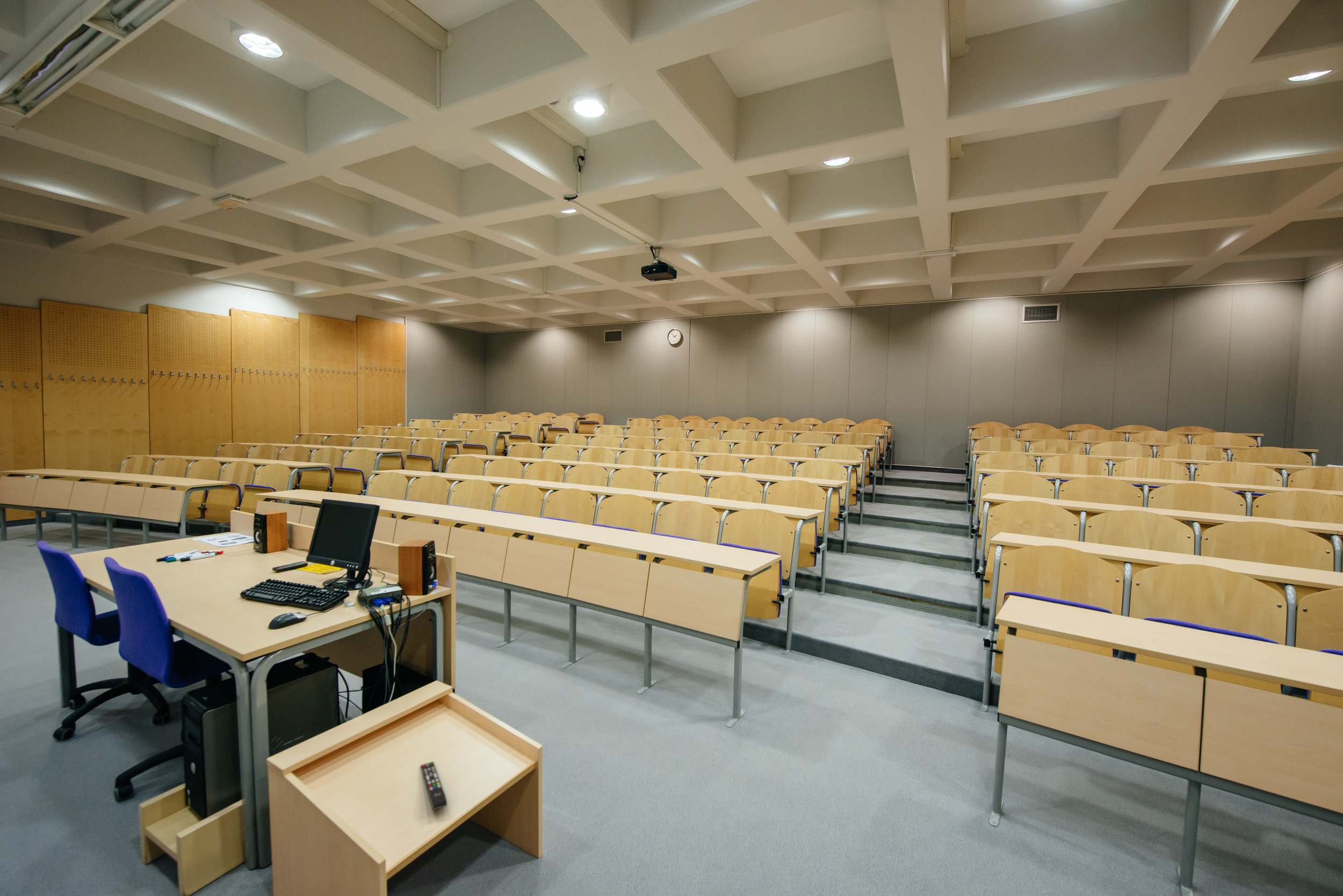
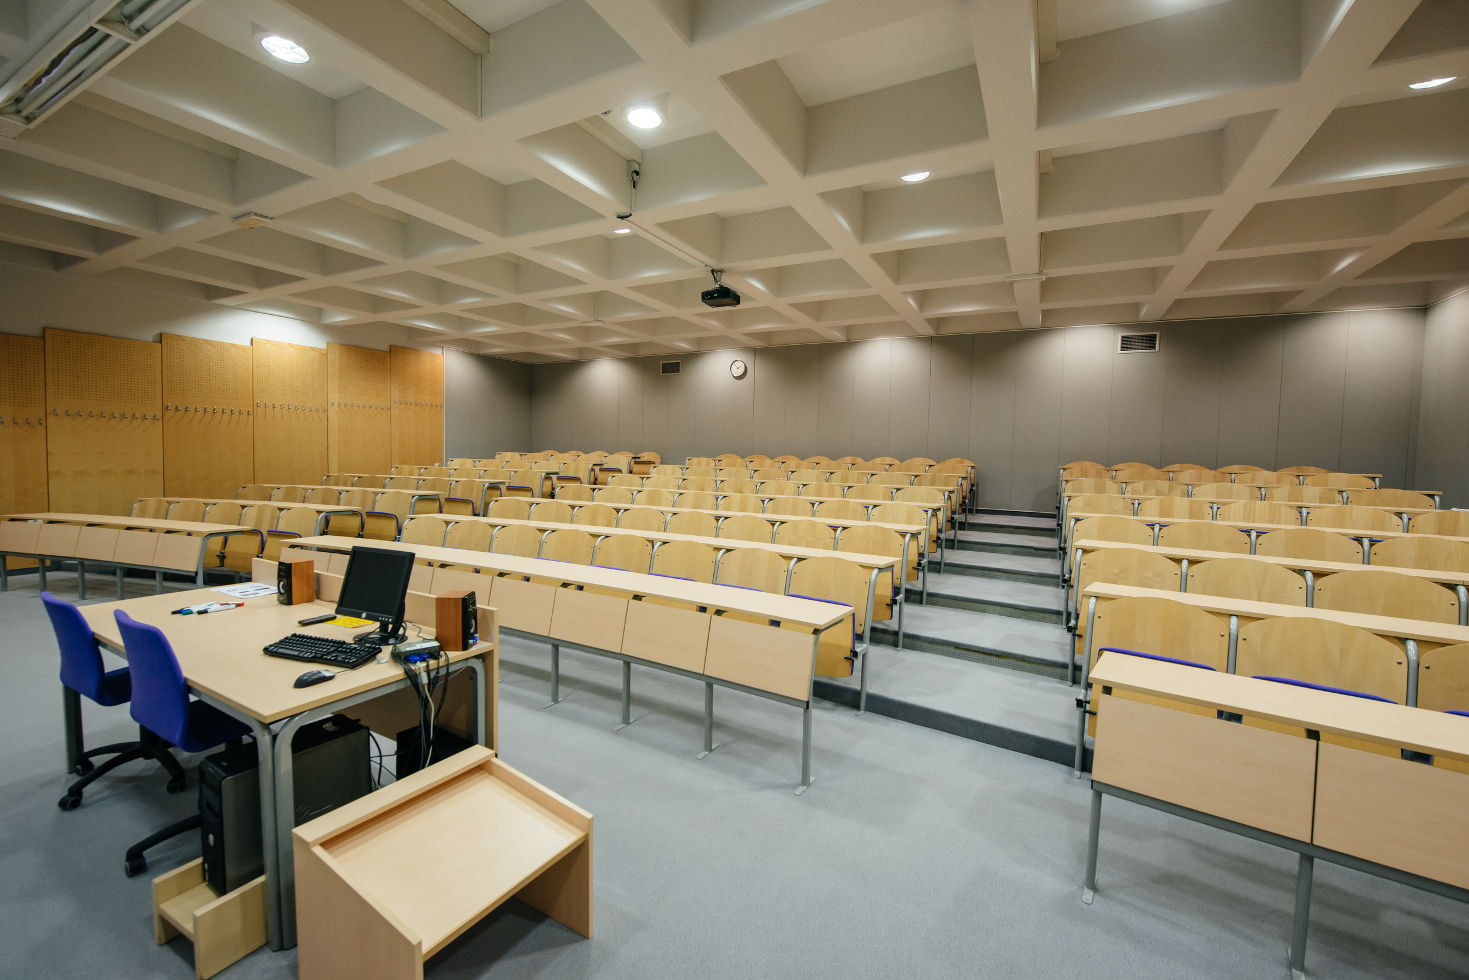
- remote control [420,761,447,811]
